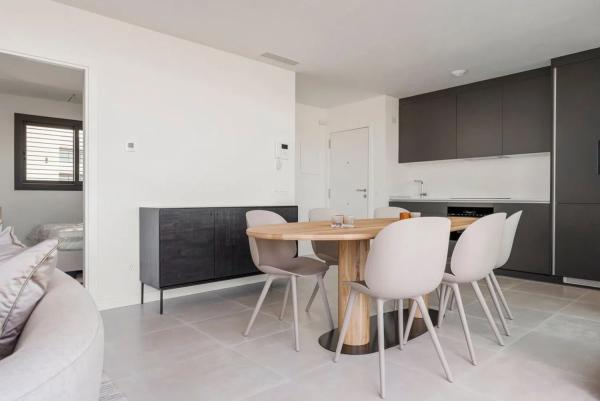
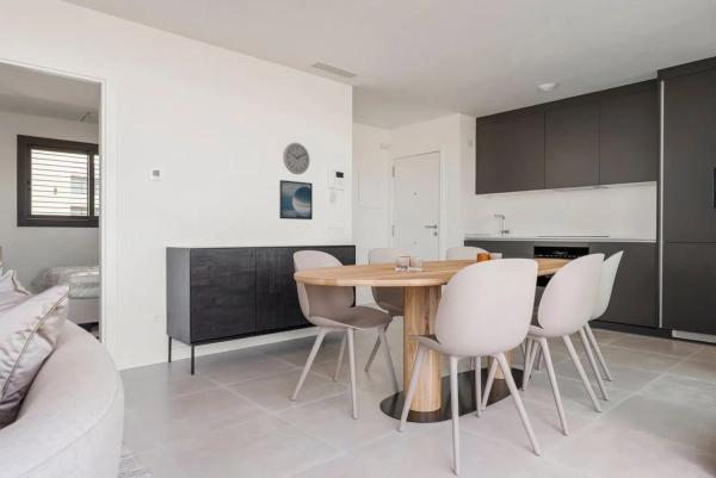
+ wall clock [282,142,311,175]
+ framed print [278,179,314,221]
